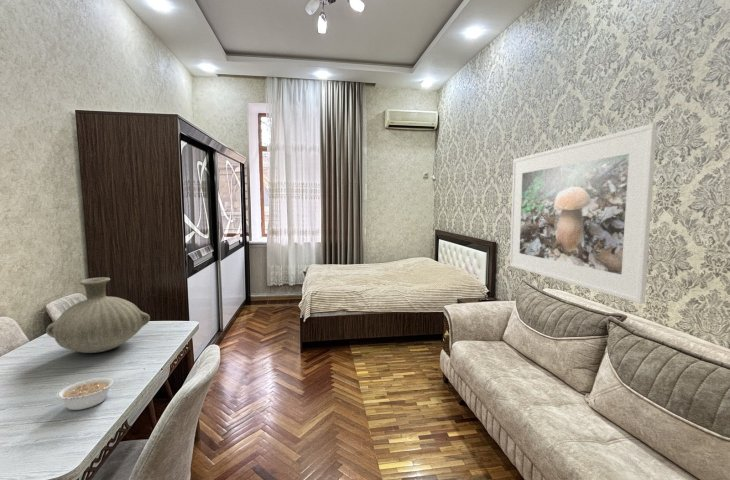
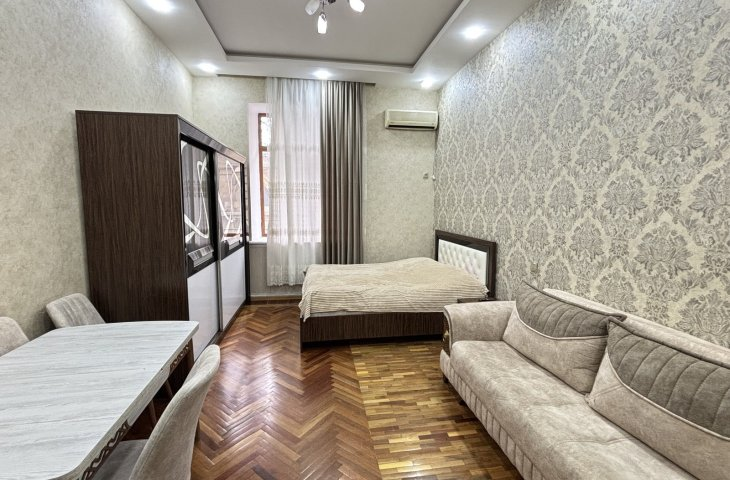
- vase [45,276,151,354]
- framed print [509,122,658,305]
- legume [55,377,115,411]
